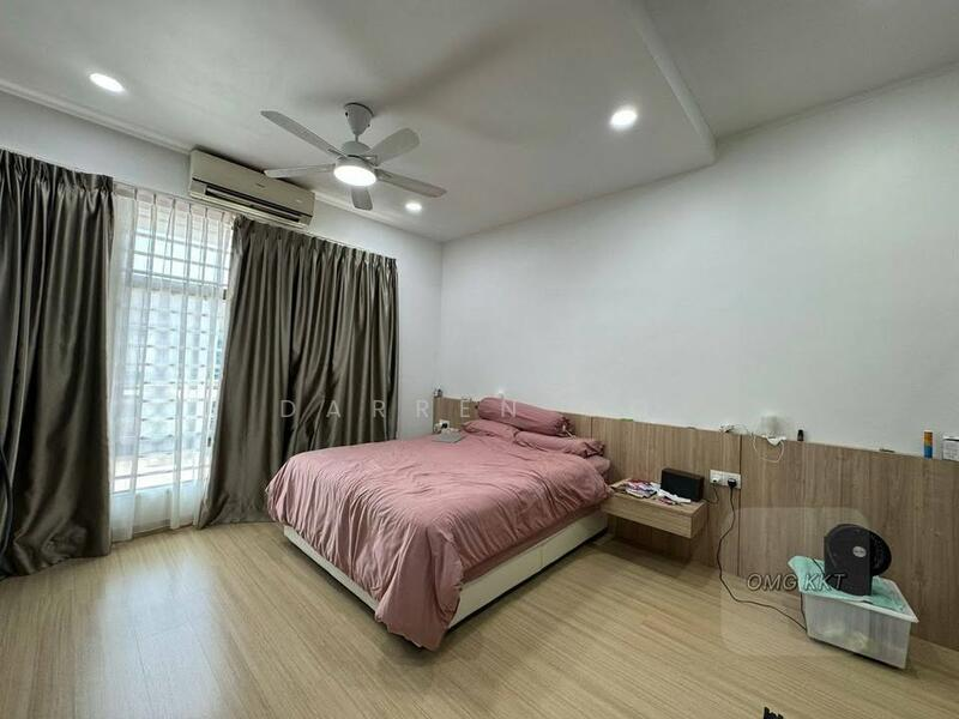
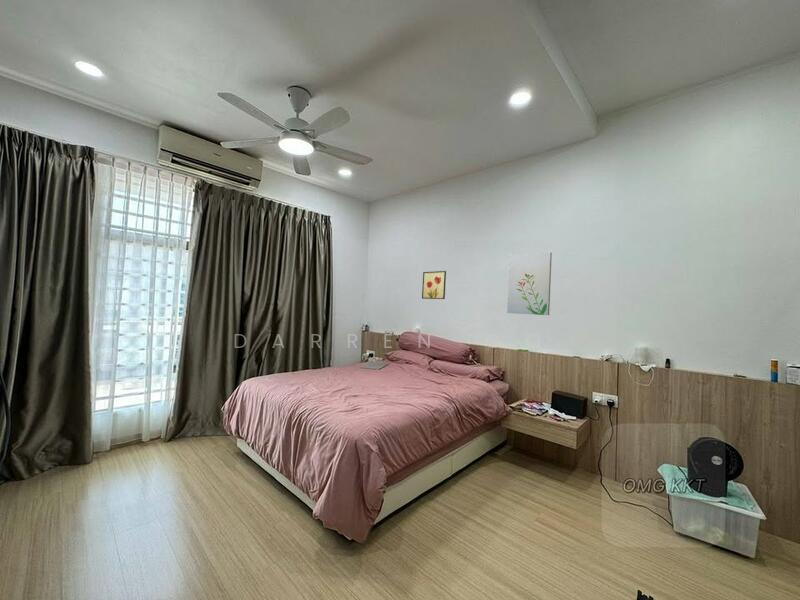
+ wall art [421,270,447,300]
+ wall art [506,251,553,316]
